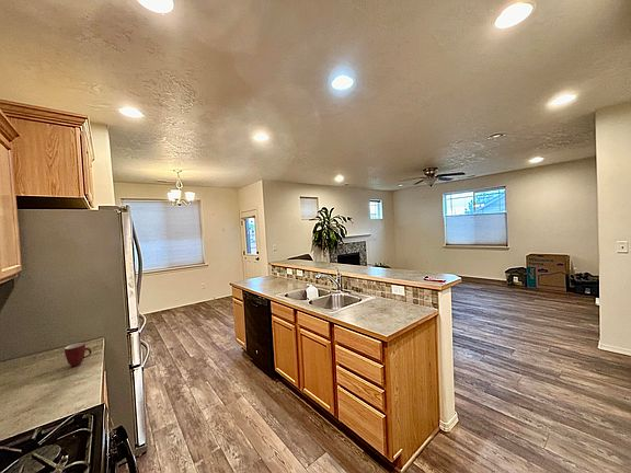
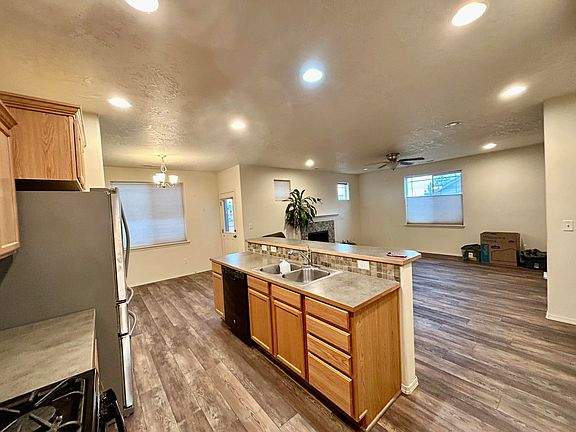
- mug [64,342,93,367]
